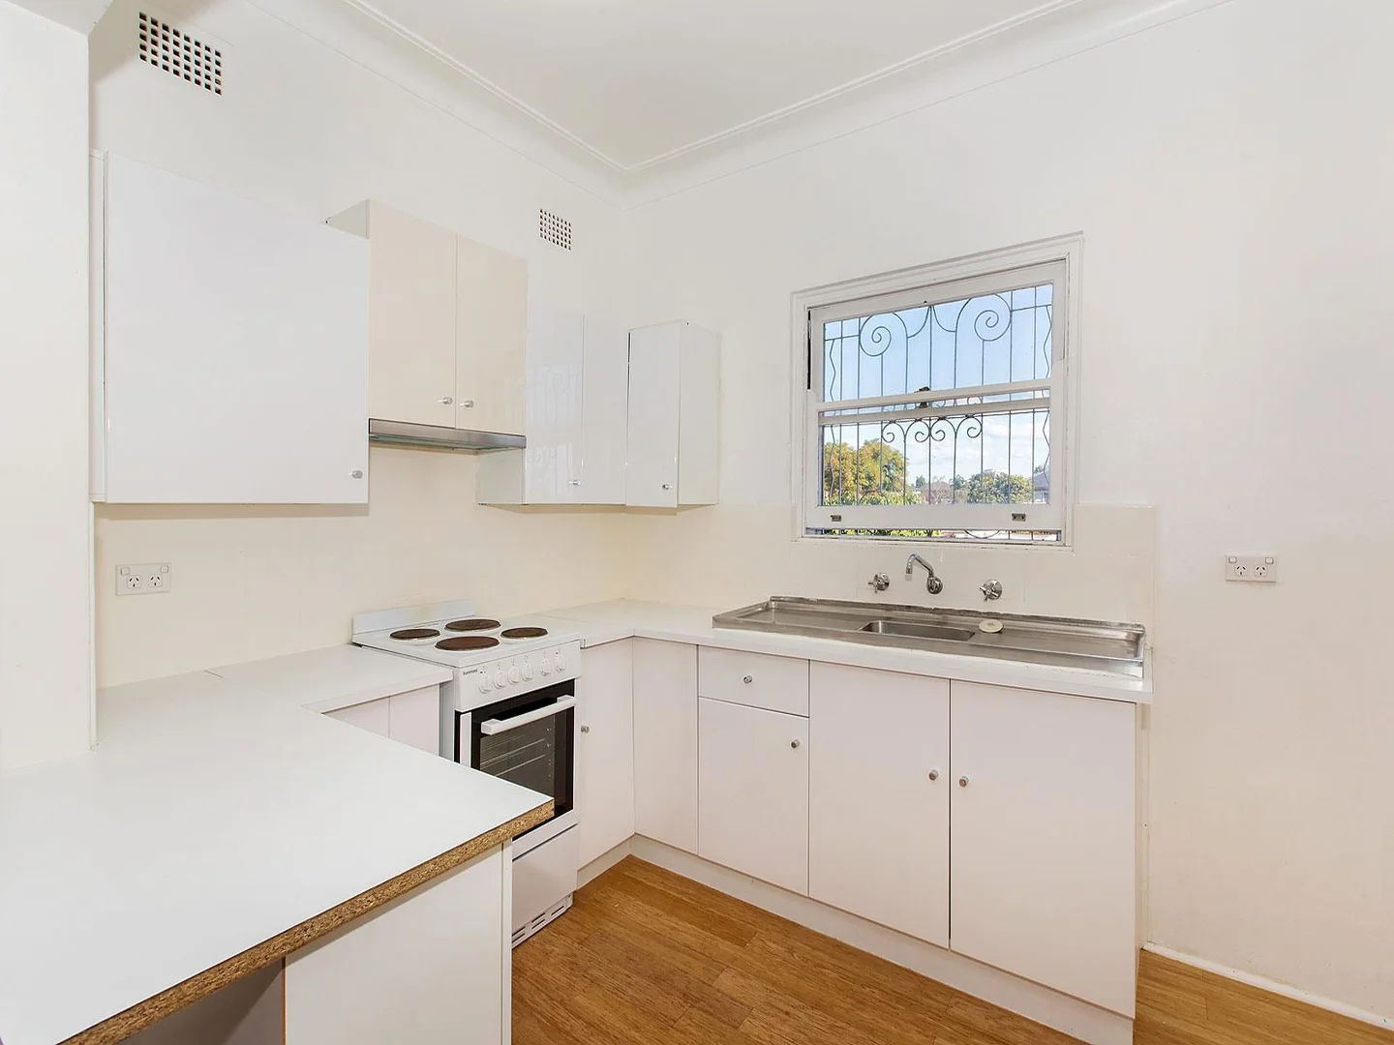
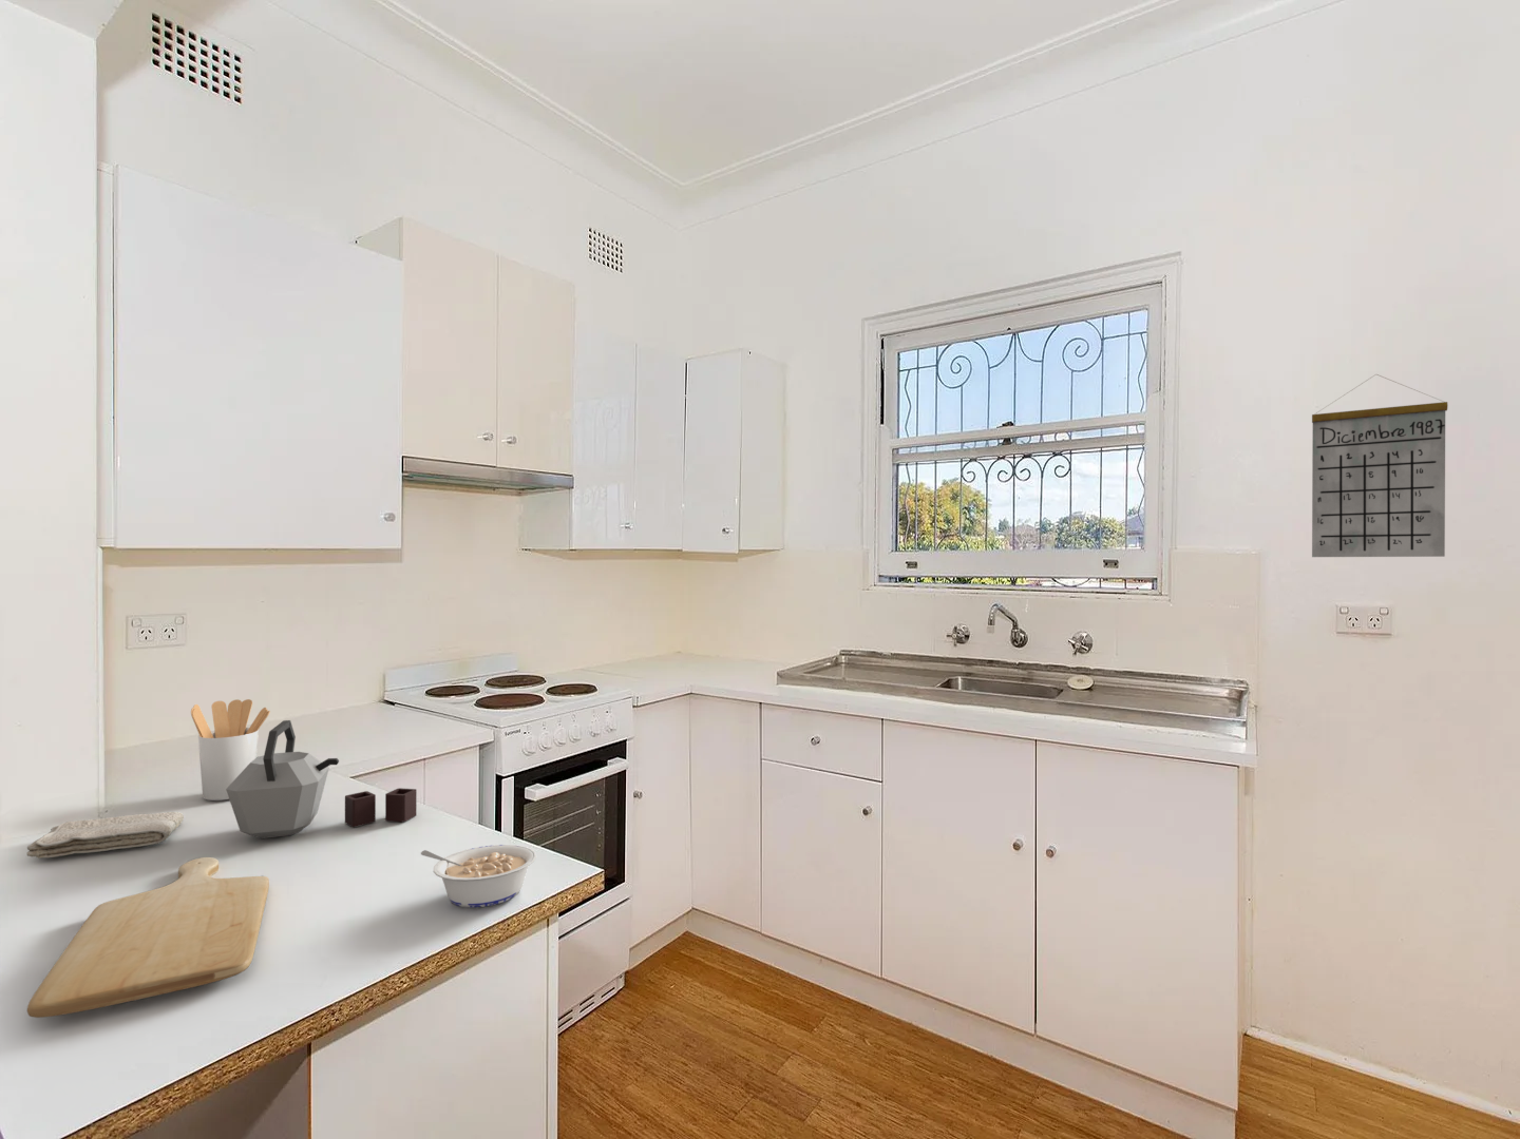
+ washcloth [26,811,184,859]
+ legume [420,843,537,909]
+ utensil holder [190,699,272,802]
+ kettle [226,719,418,840]
+ chopping board [26,857,270,1019]
+ calendar [1311,373,1449,558]
